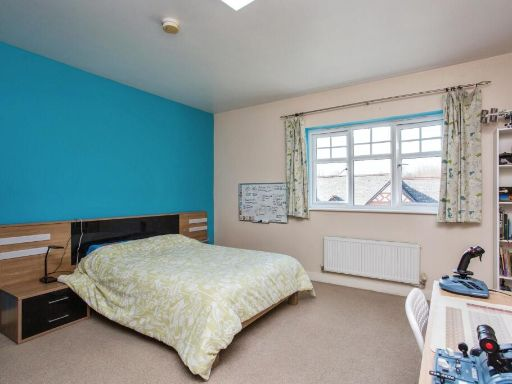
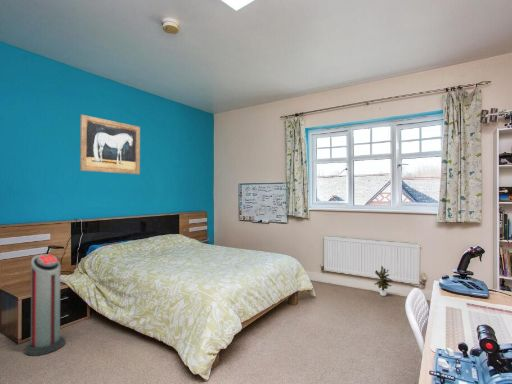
+ wall art [79,114,141,175]
+ air purifier [24,253,66,357]
+ potted plant [374,265,394,297]
